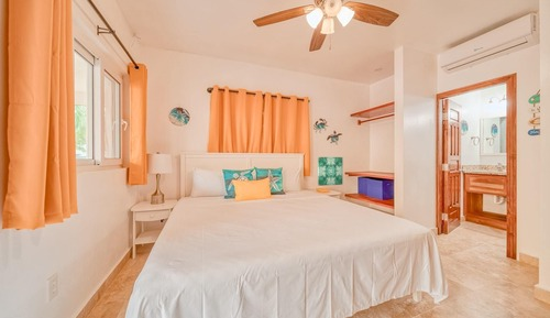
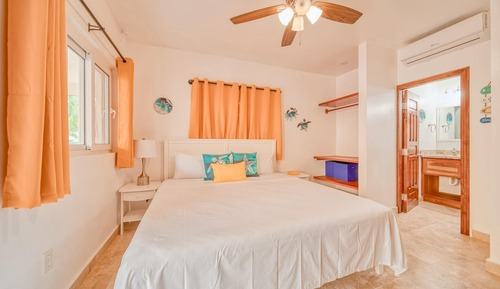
- wall art [317,156,343,187]
